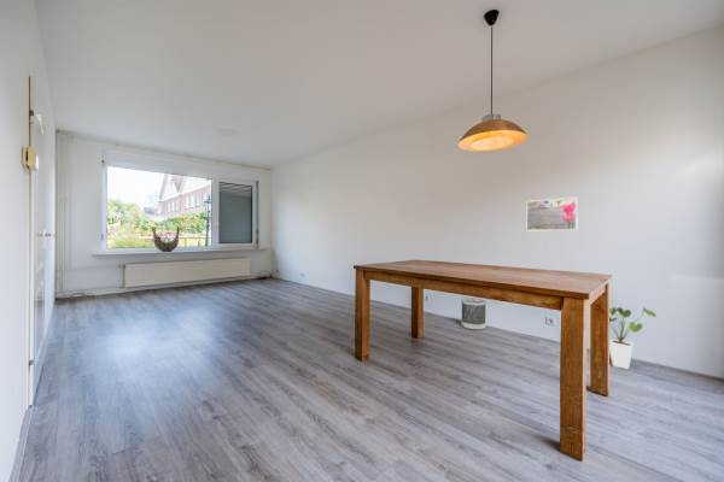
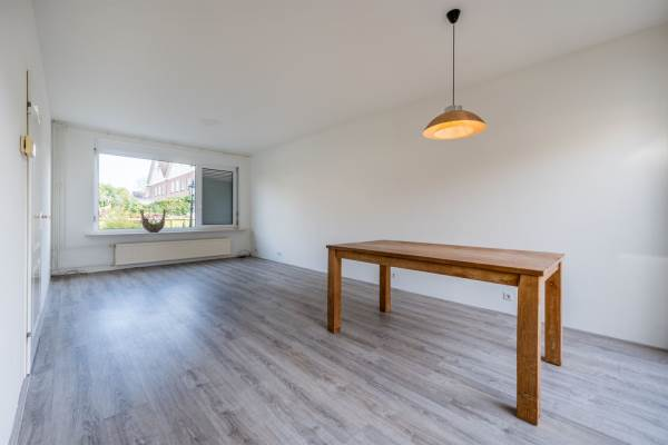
- wastebasket [460,298,487,331]
- house plant [608,306,658,370]
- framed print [525,196,579,231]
